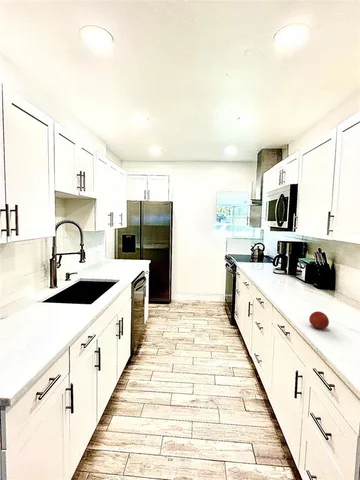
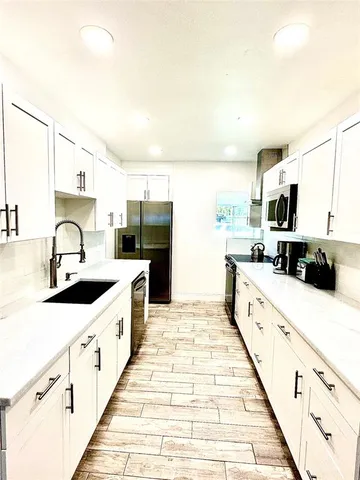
- fruit [308,310,330,330]
